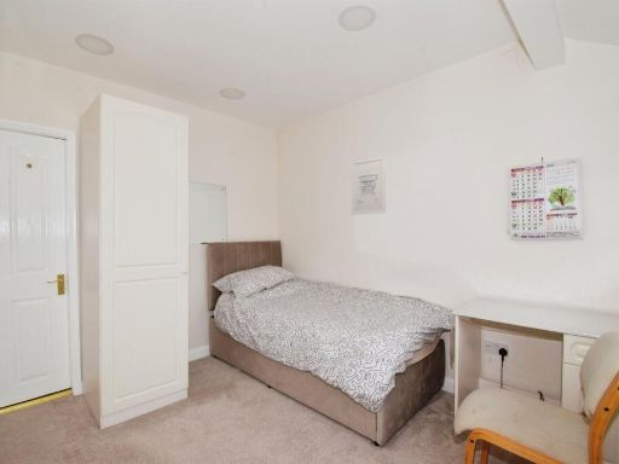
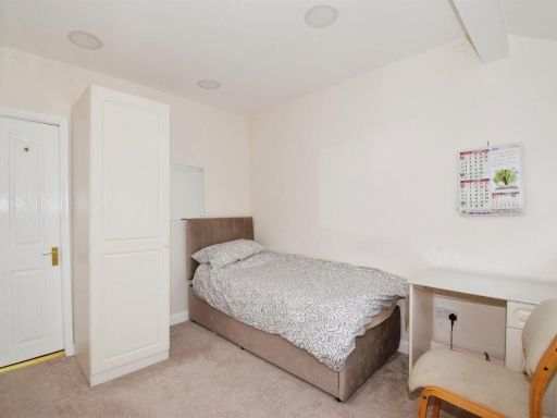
- wall art [351,155,387,215]
